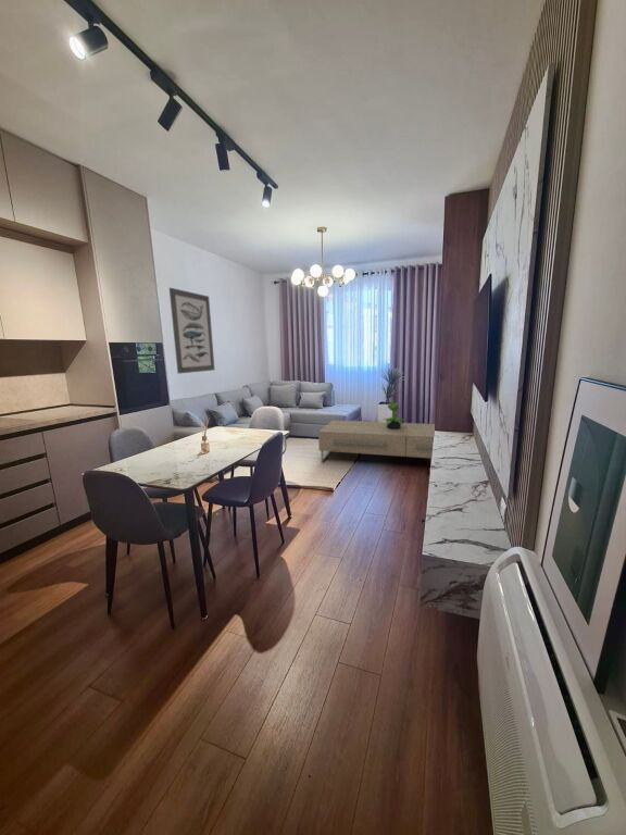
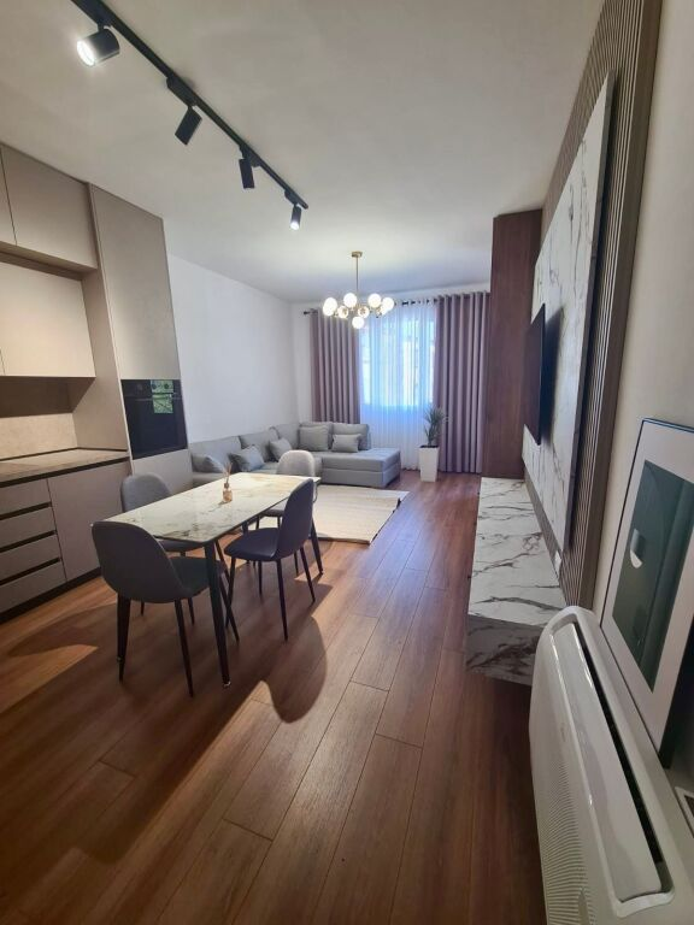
- wall art [168,287,215,375]
- coffee table [317,420,436,463]
- potted plant [378,401,409,429]
